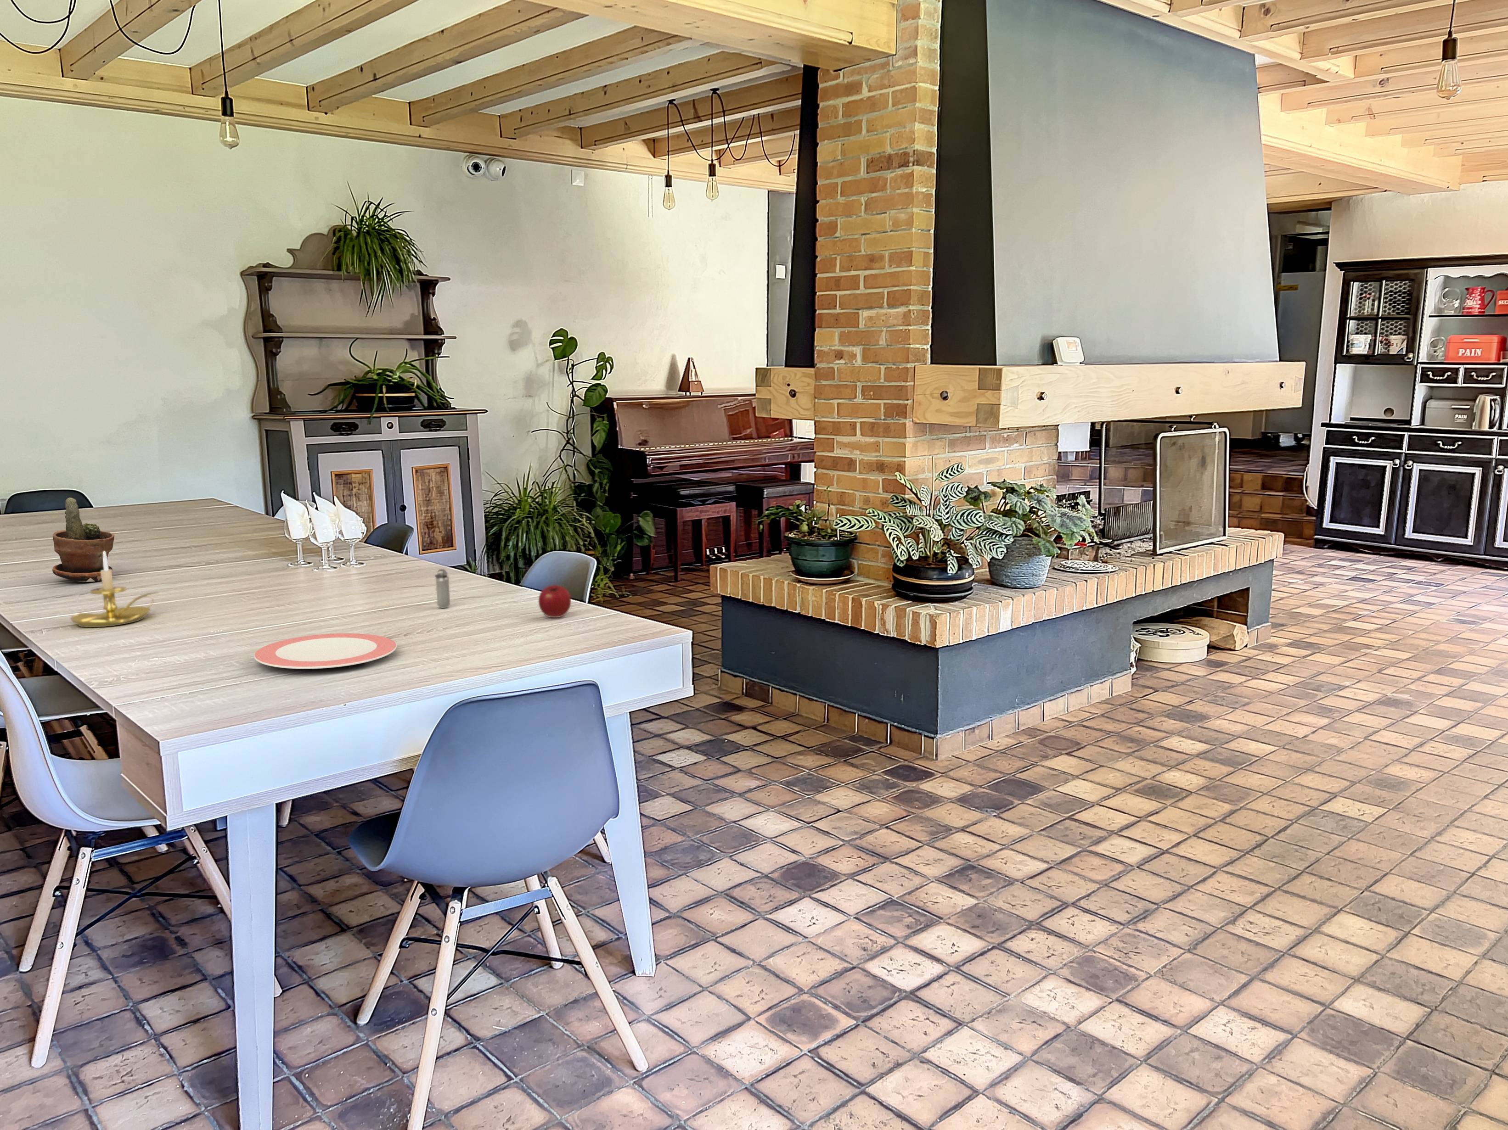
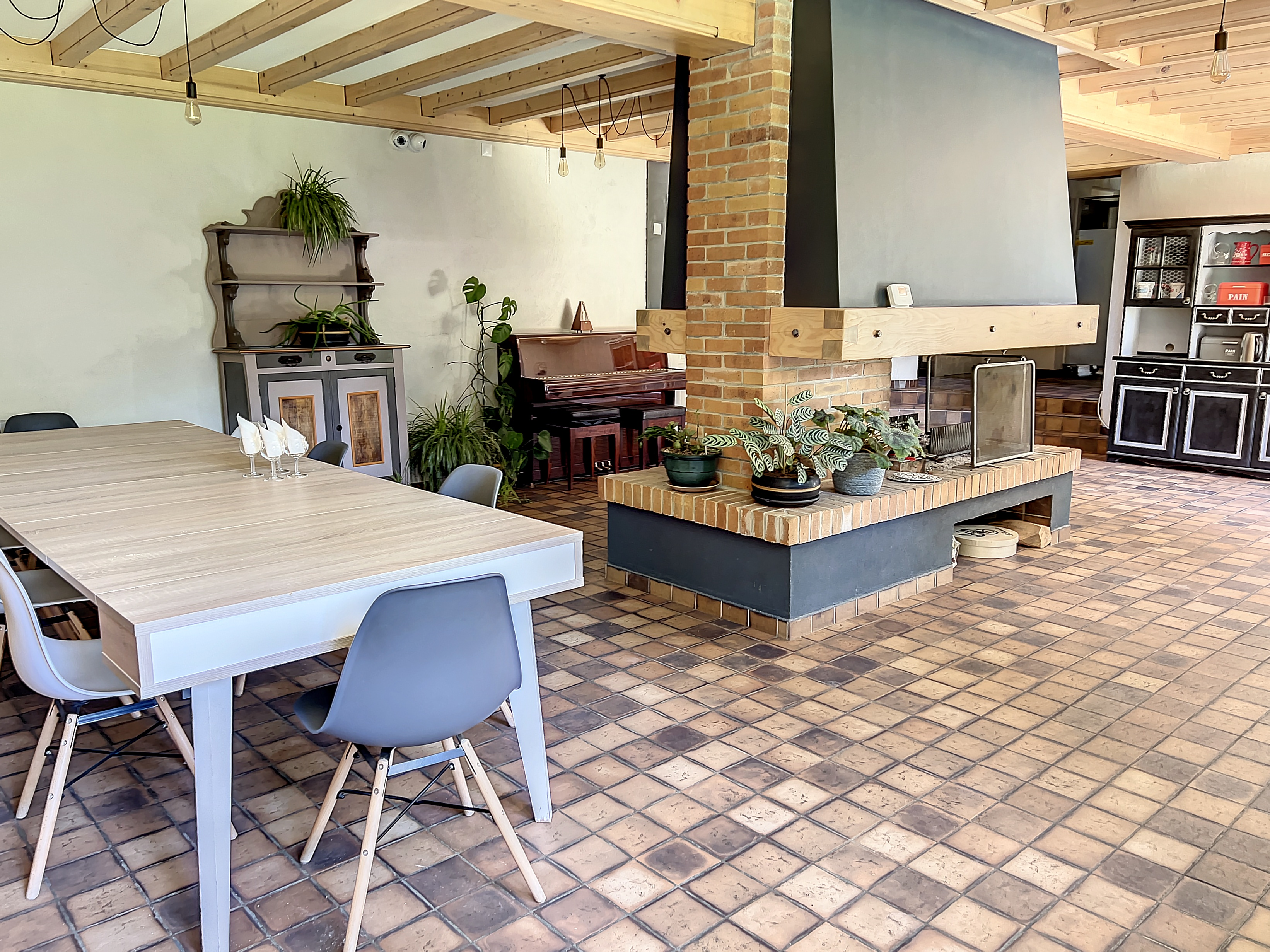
- candle holder [70,551,159,628]
- apple [538,585,571,618]
- plate [253,633,398,669]
- potted plant [52,497,115,583]
- shaker [435,569,451,609]
